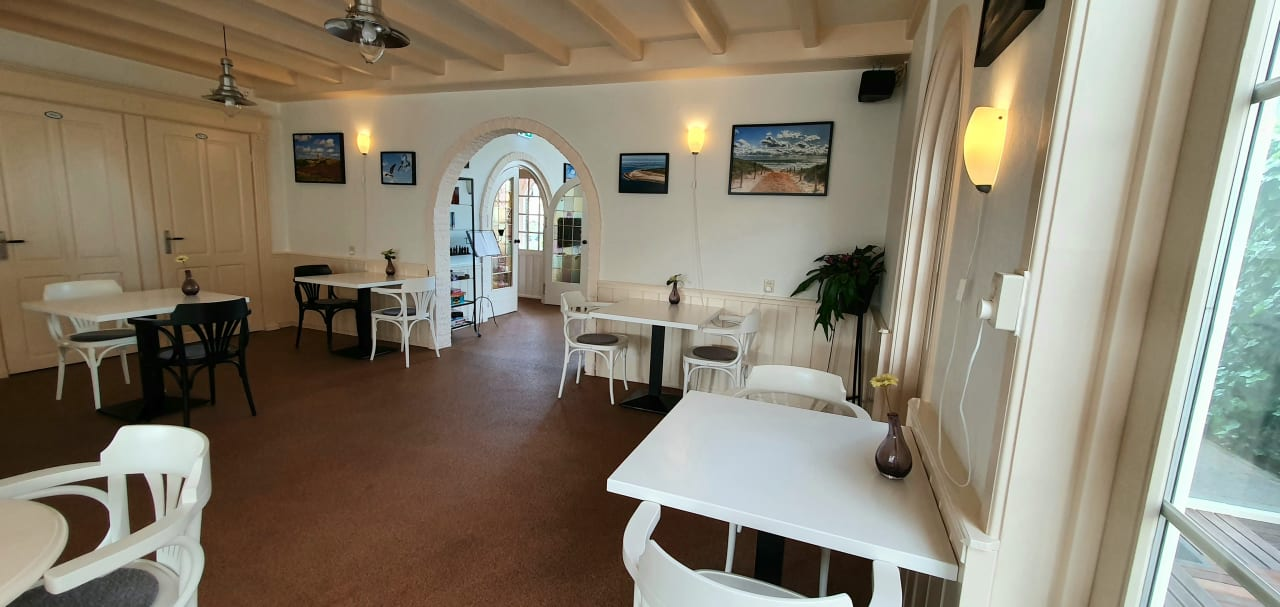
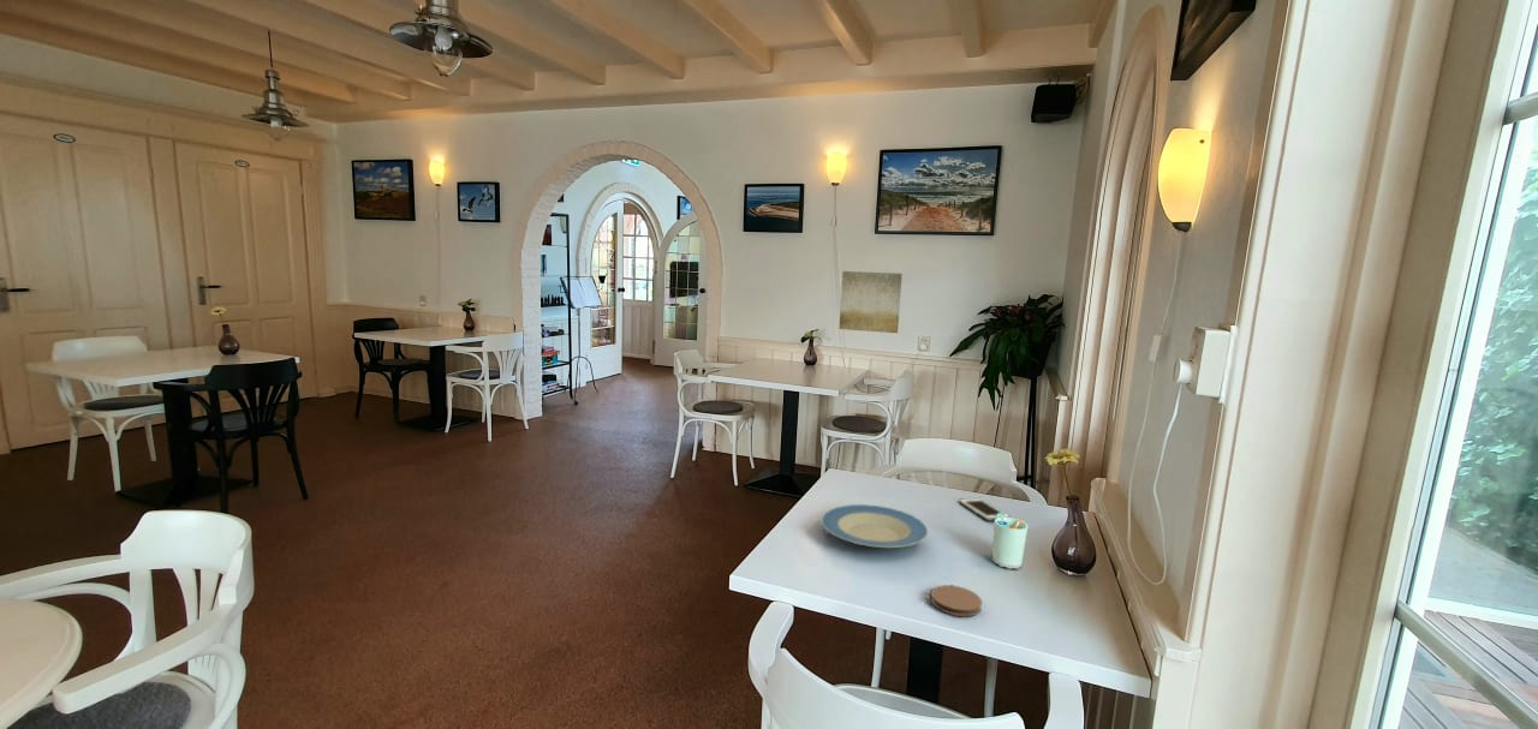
+ cell phone [958,497,1011,522]
+ wall art [837,270,904,334]
+ plate [821,503,929,549]
+ coaster [930,584,983,617]
+ cup [991,513,1029,570]
